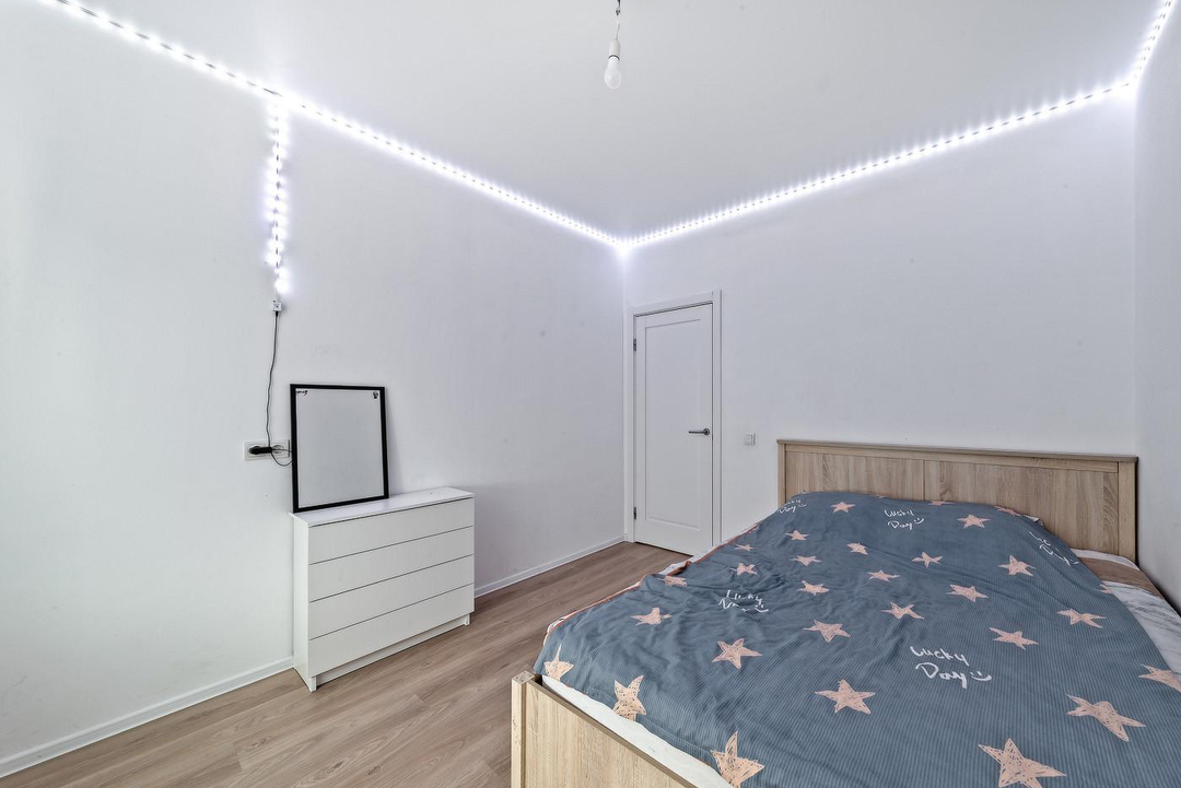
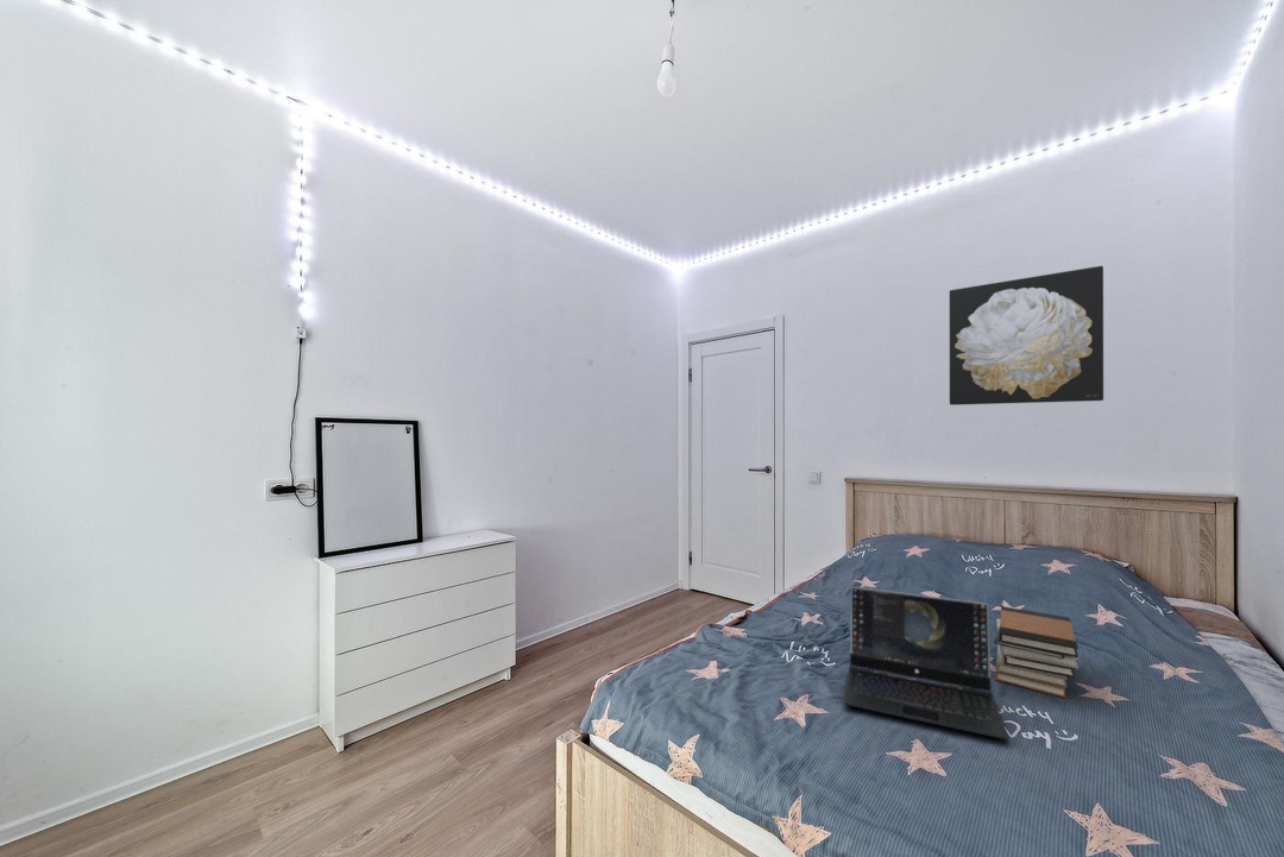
+ book stack [993,605,1080,699]
+ wall art [949,265,1104,407]
+ laptop [842,586,1011,741]
